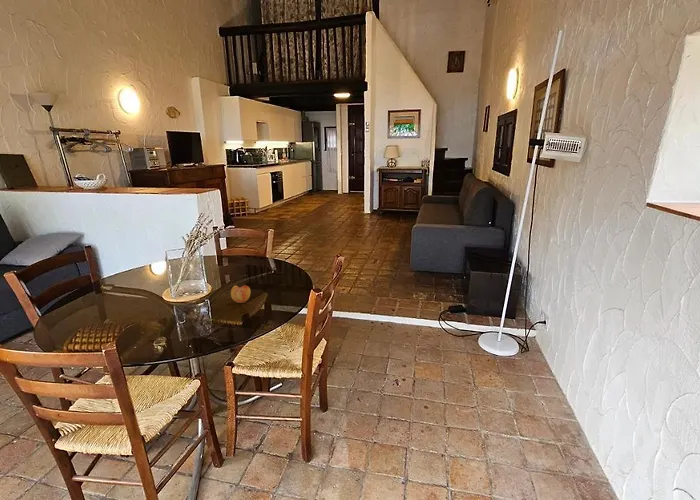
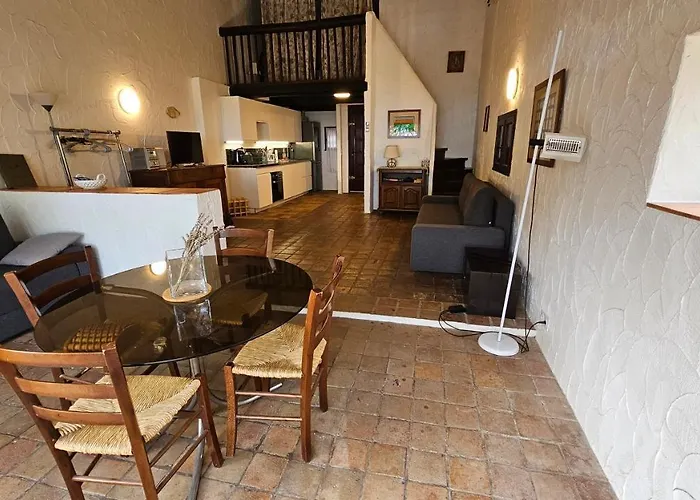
- fruit [230,285,251,304]
